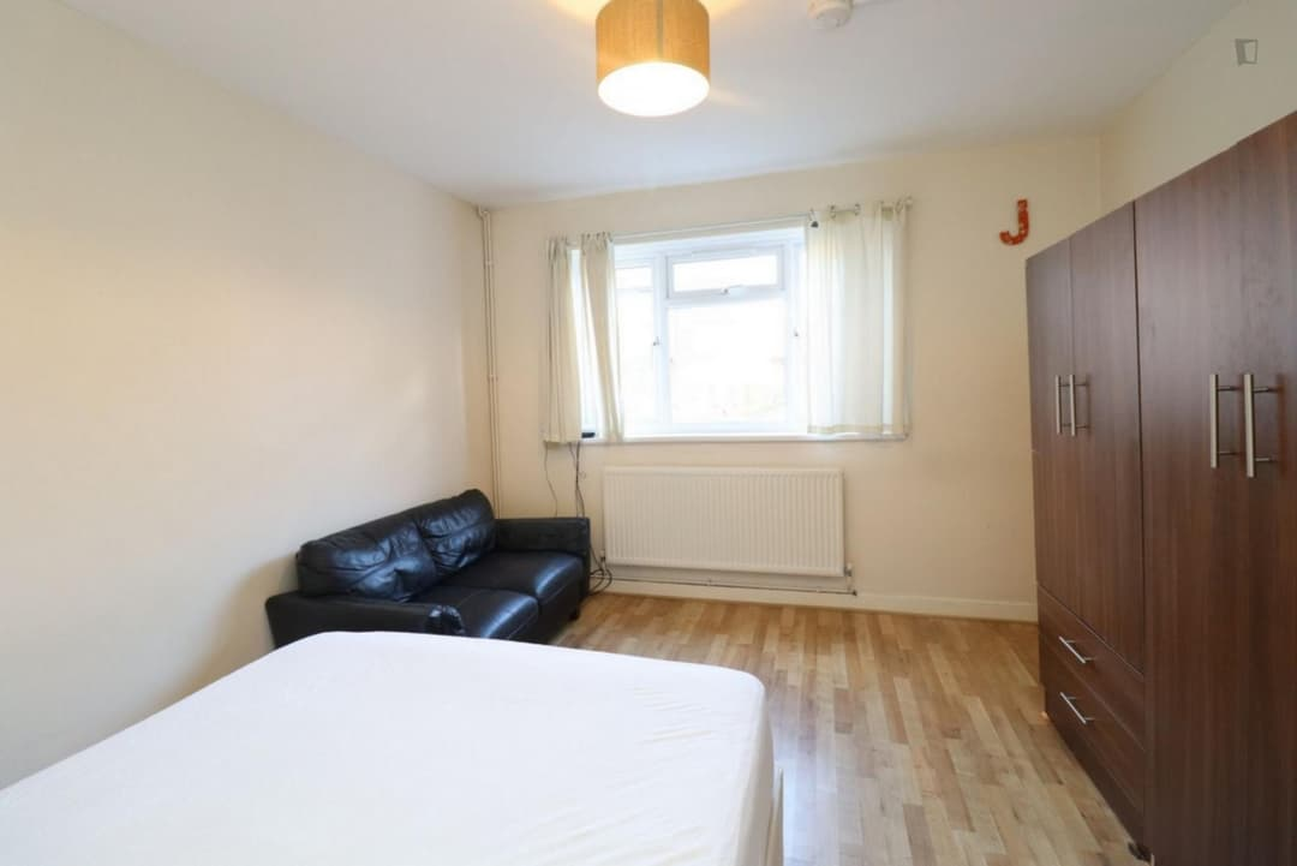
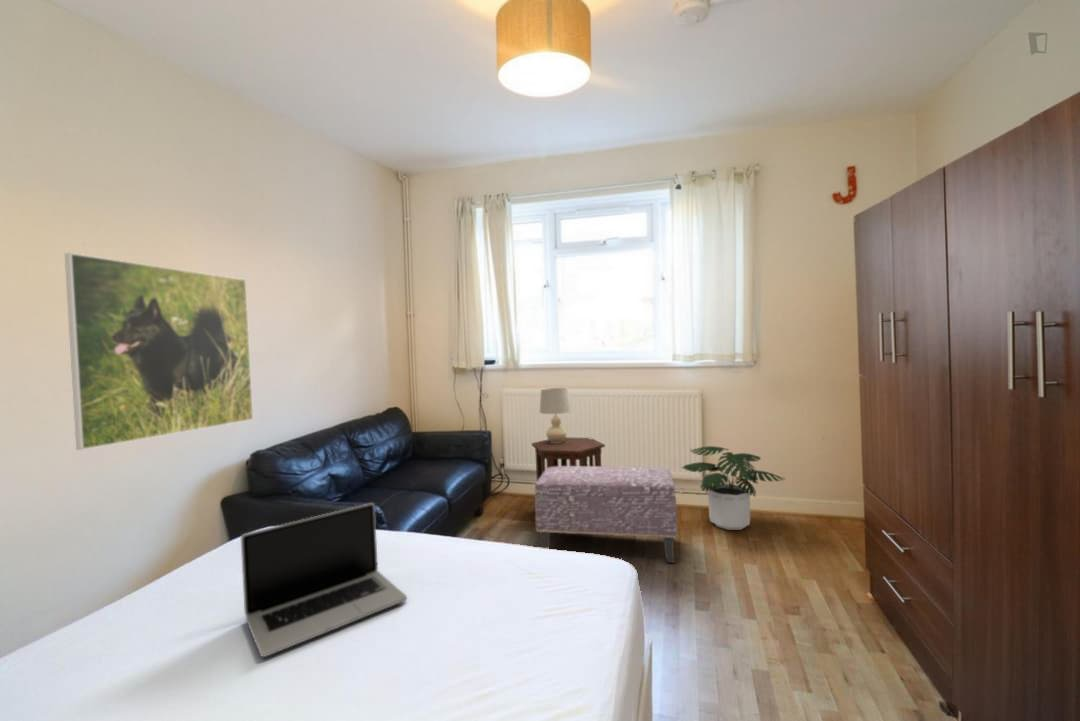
+ laptop [240,502,408,658]
+ table lamp [539,387,572,443]
+ ottoman [534,465,679,564]
+ potted plant [681,445,787,531]
+ side table [531,436,606,482]
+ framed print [64,252,254,451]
